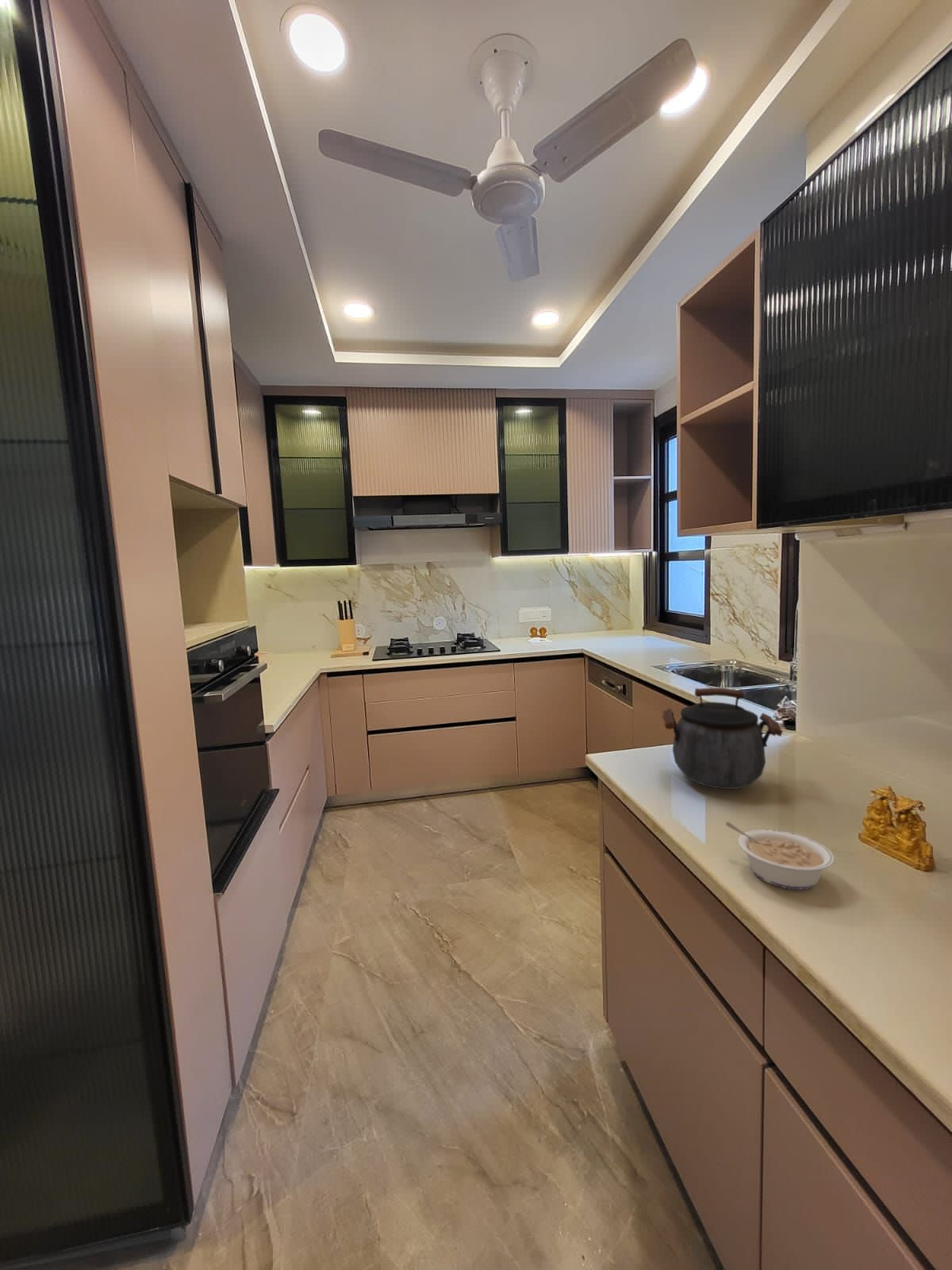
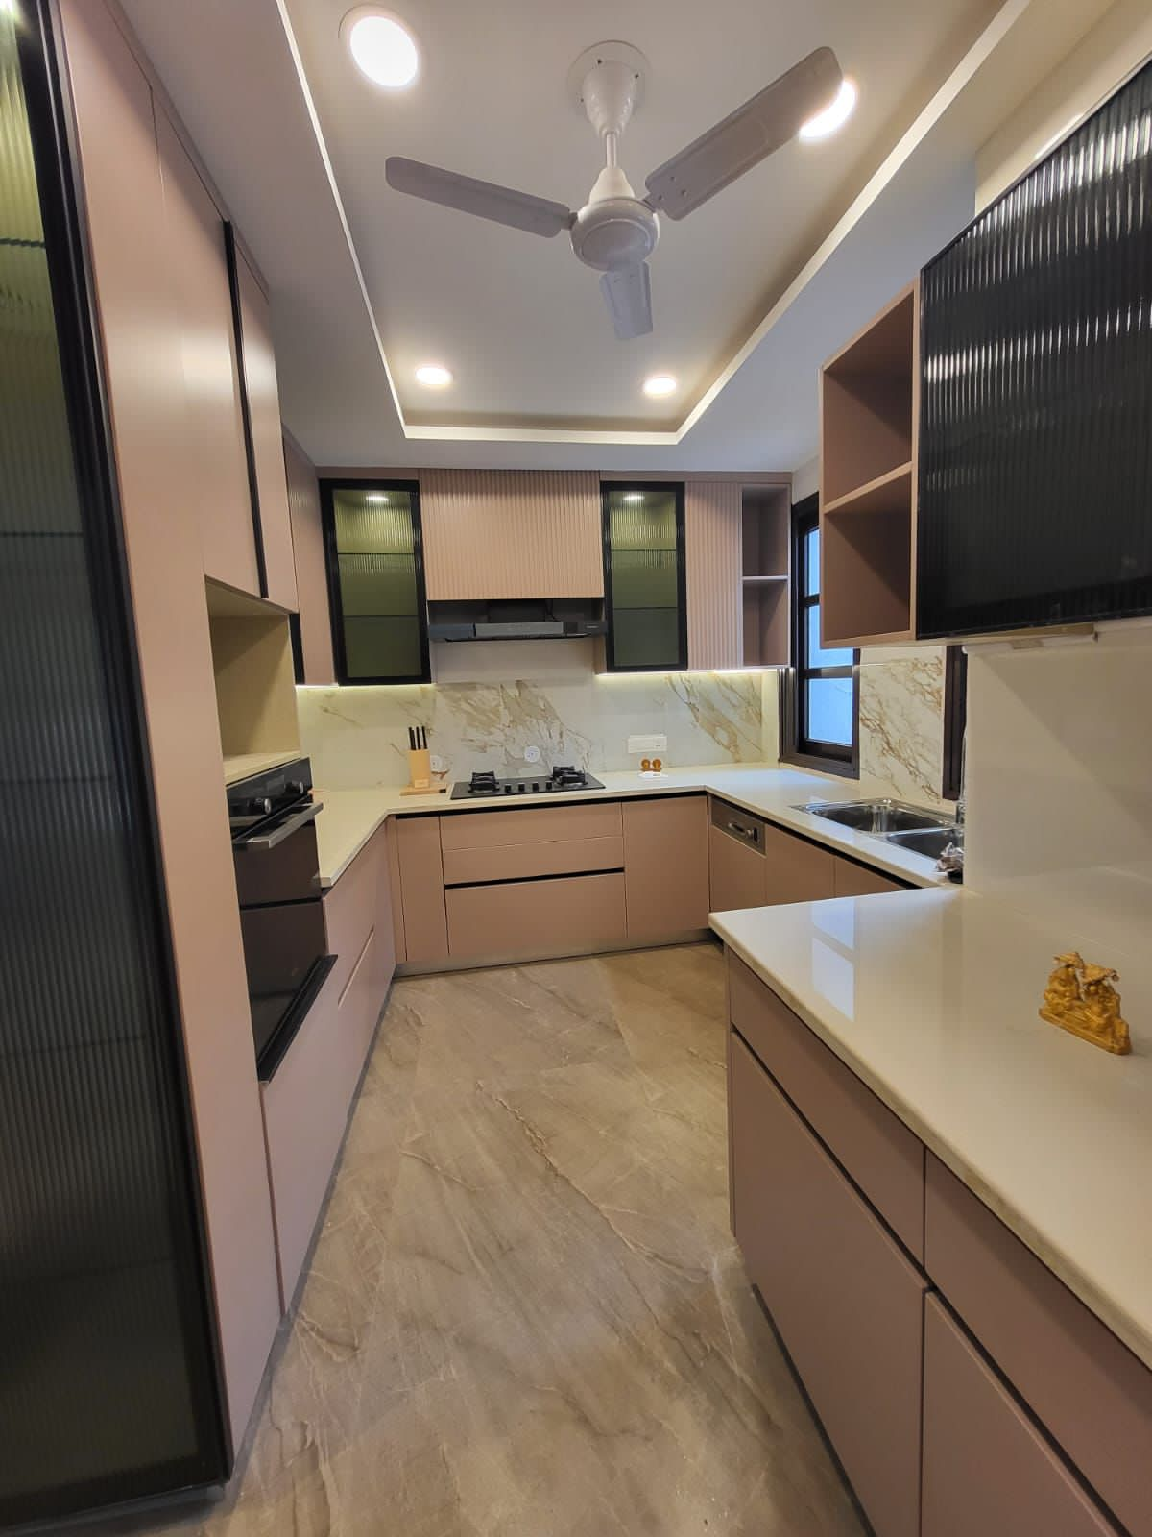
- kettle [662,687,784,790]
- legume [724,821,835,891]
